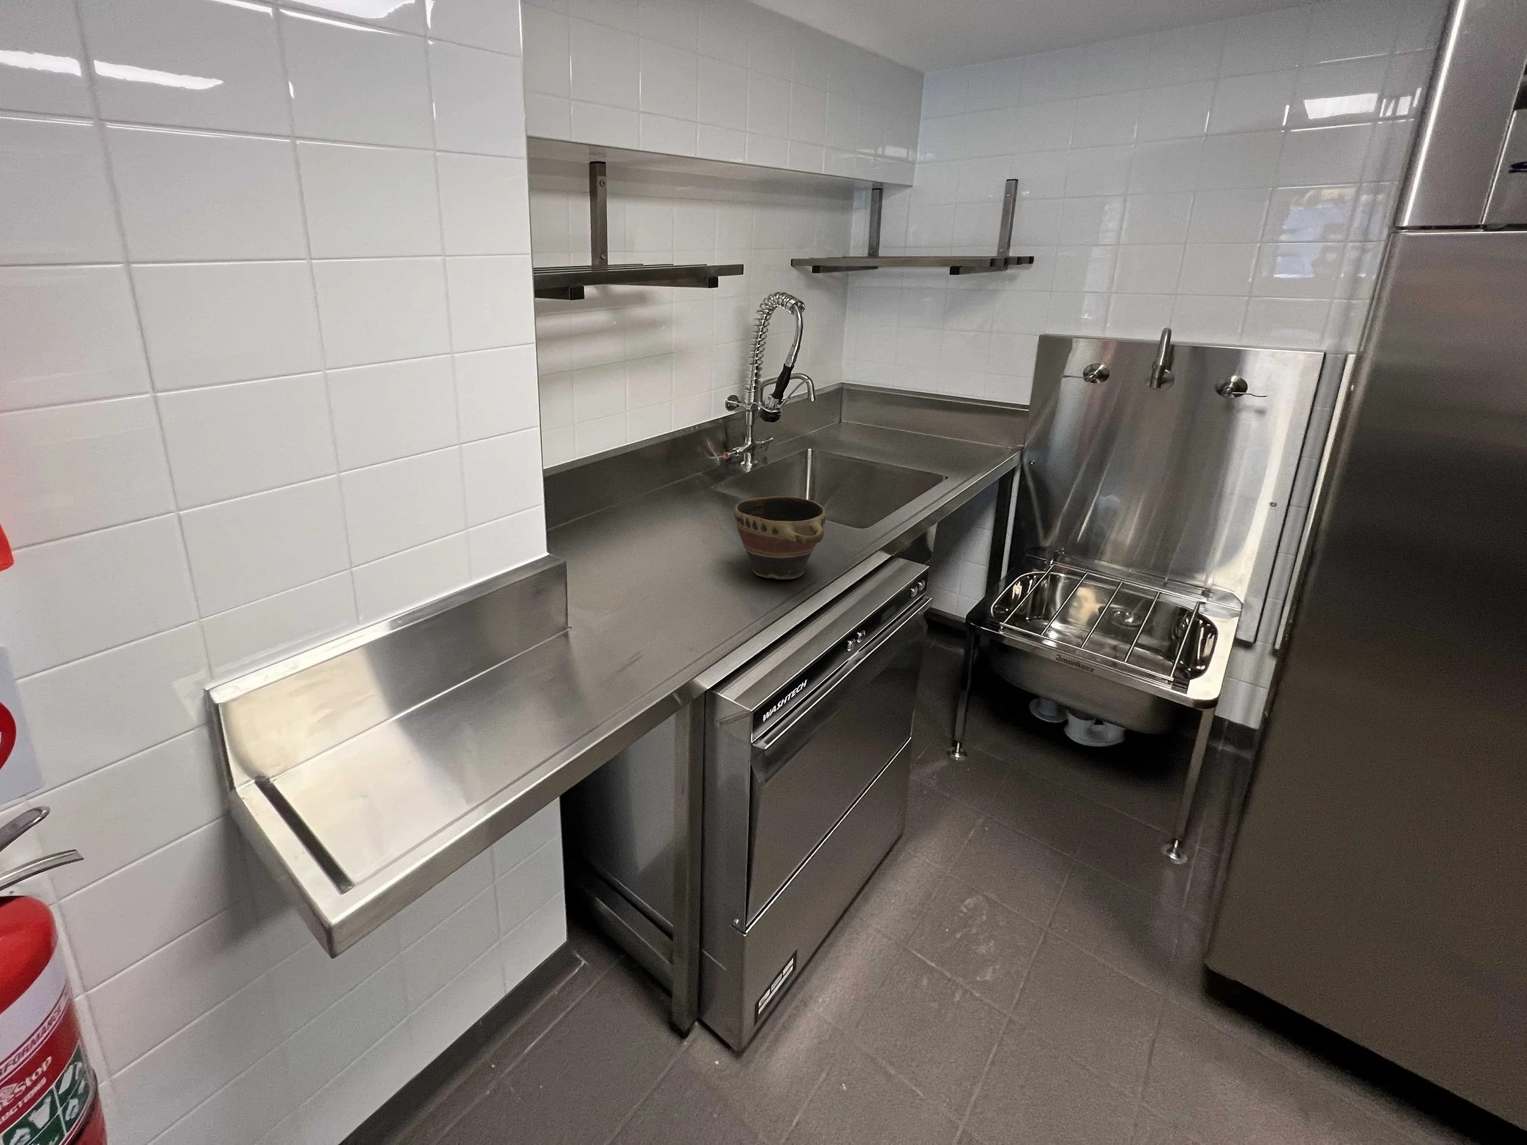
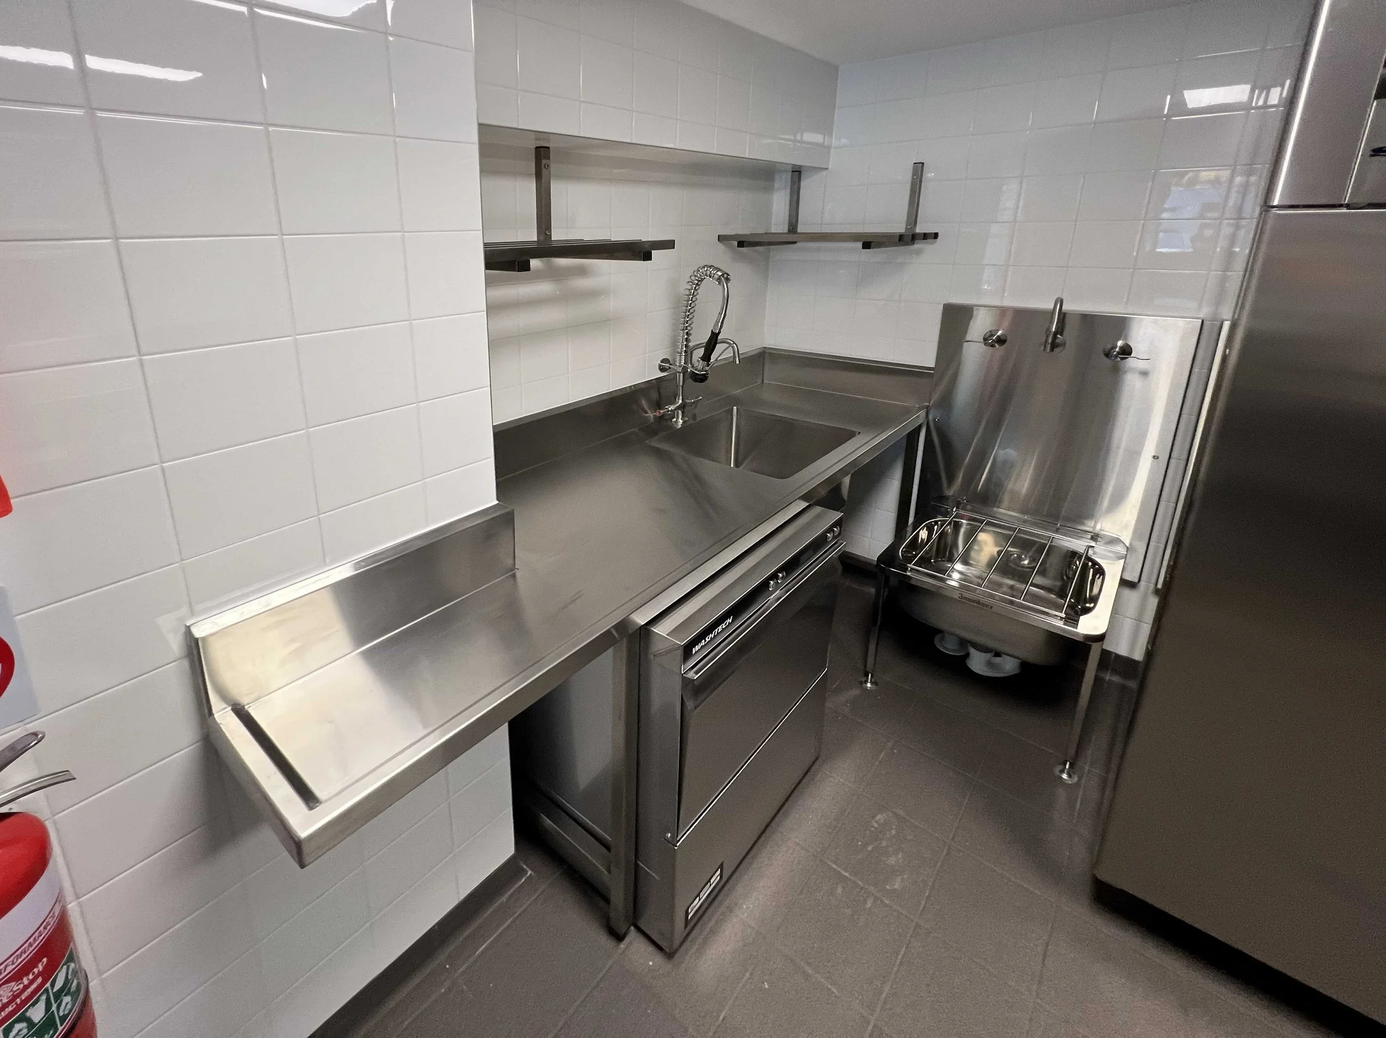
- bowl [733,496,826,580]
